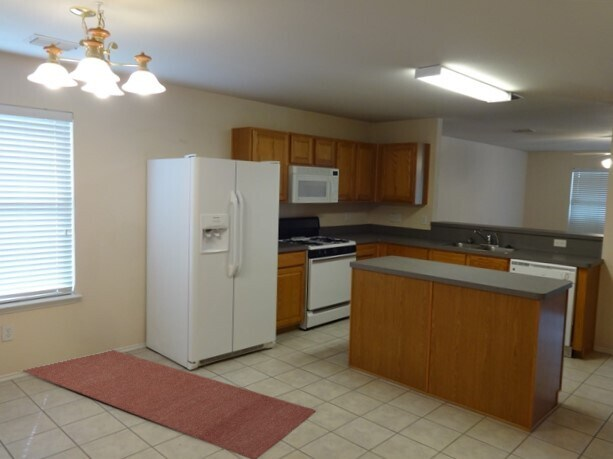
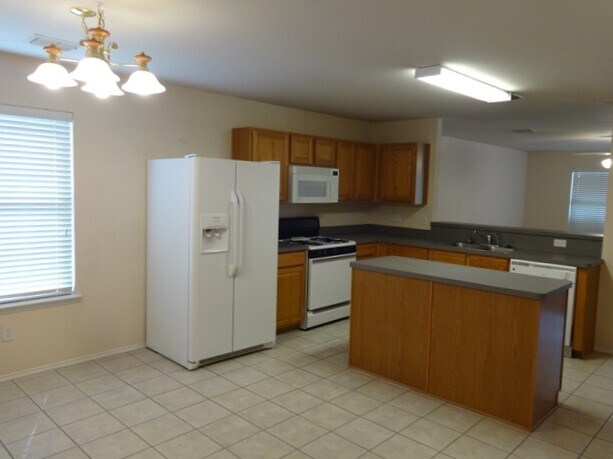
- rug [22,349,317,459]
